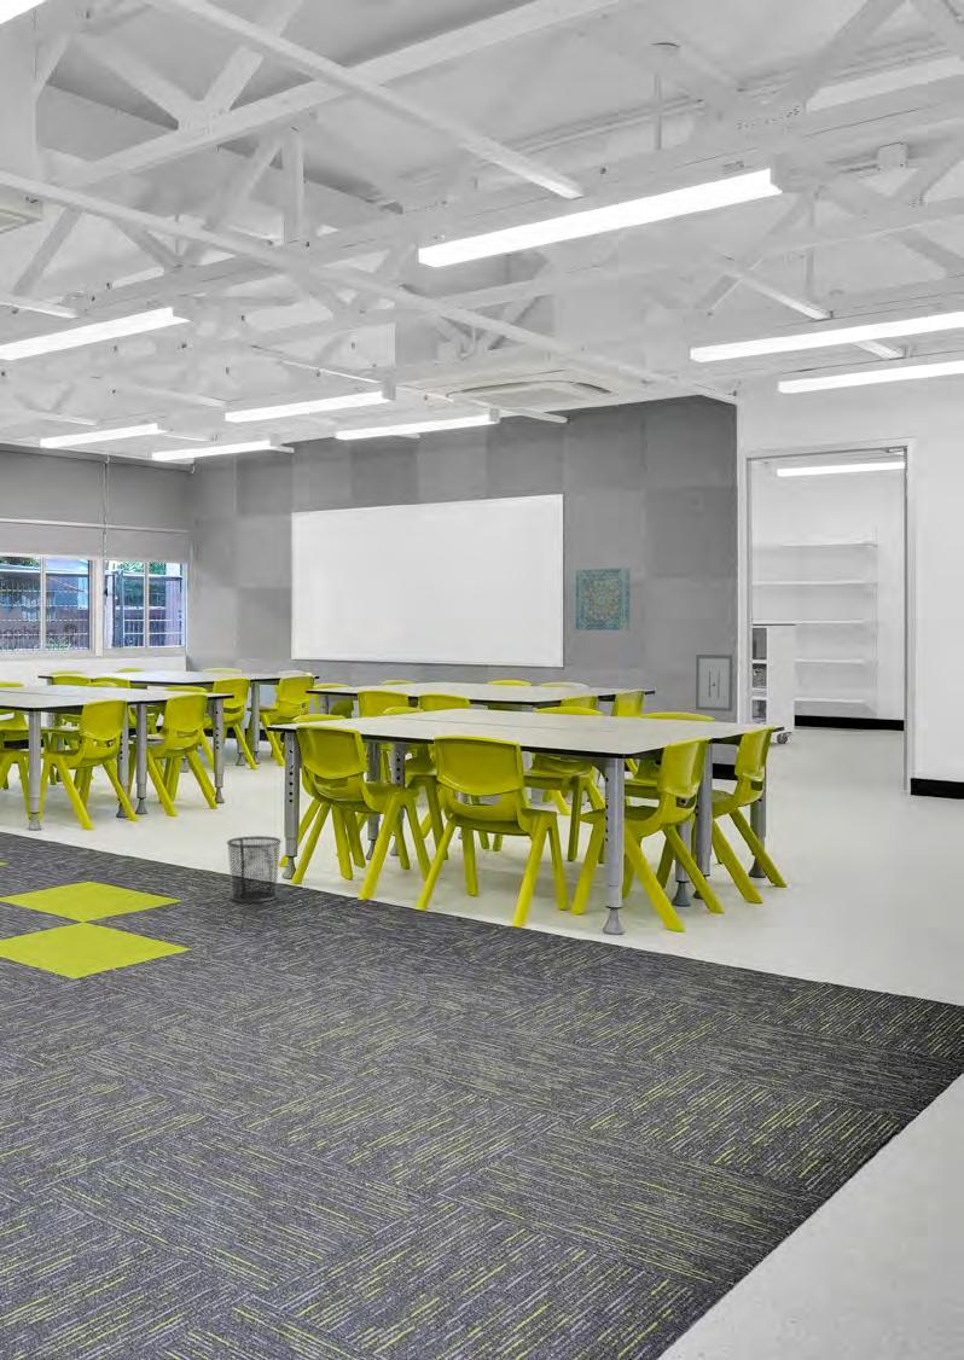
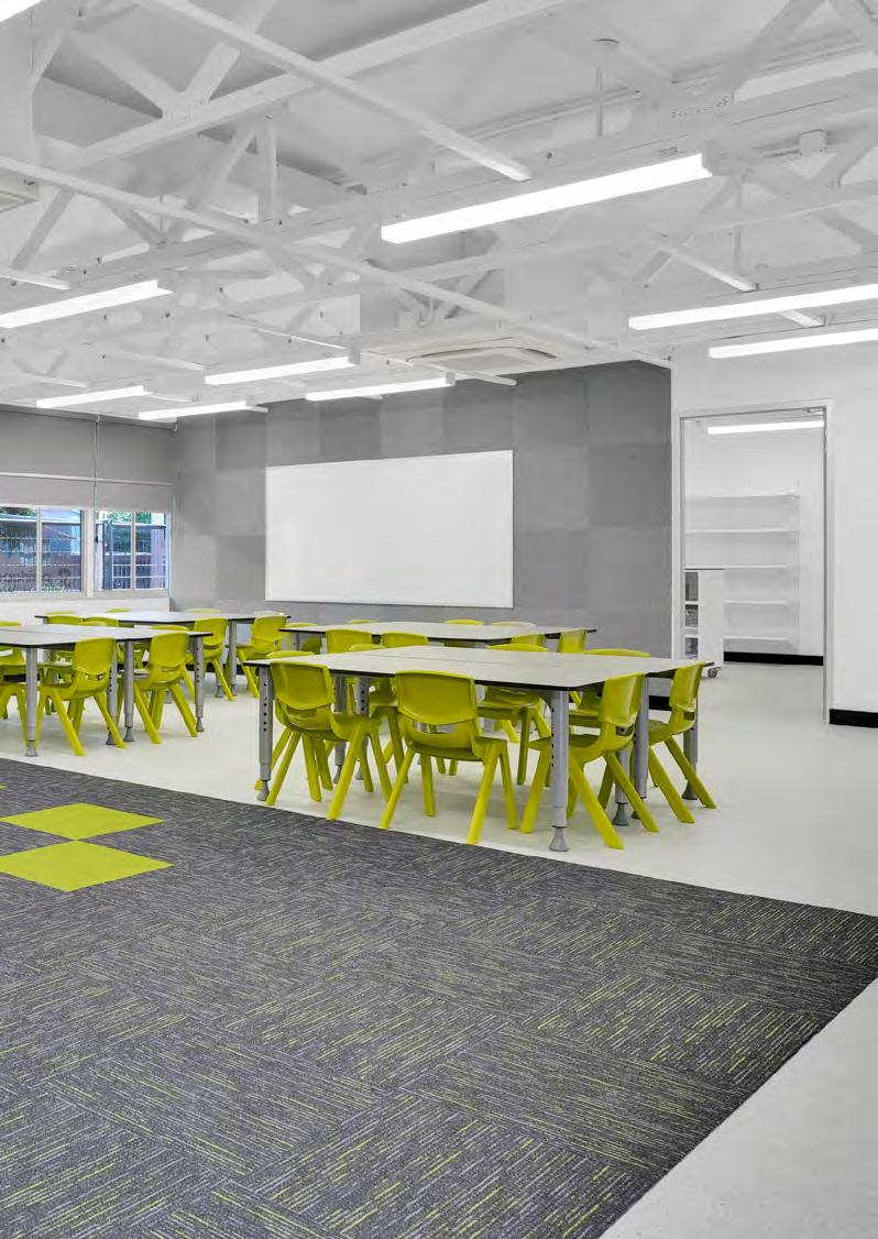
- wall art [695,653,733,713]
- waste bin [226,835,283,903]
- wall art [575,566,631,632]
